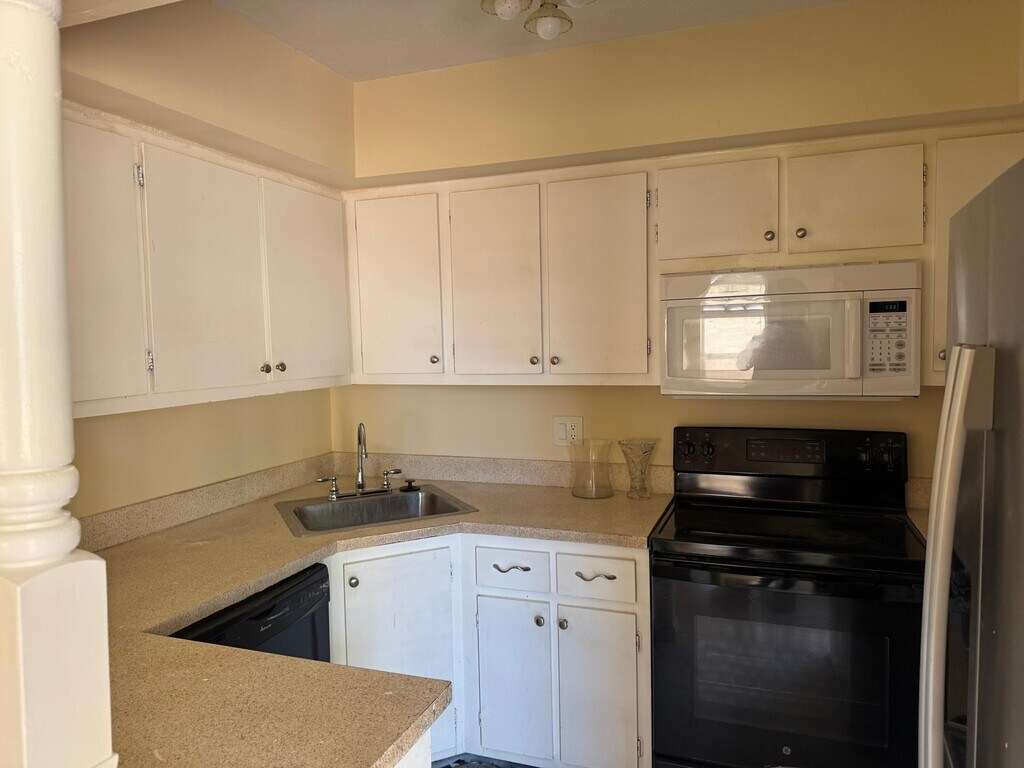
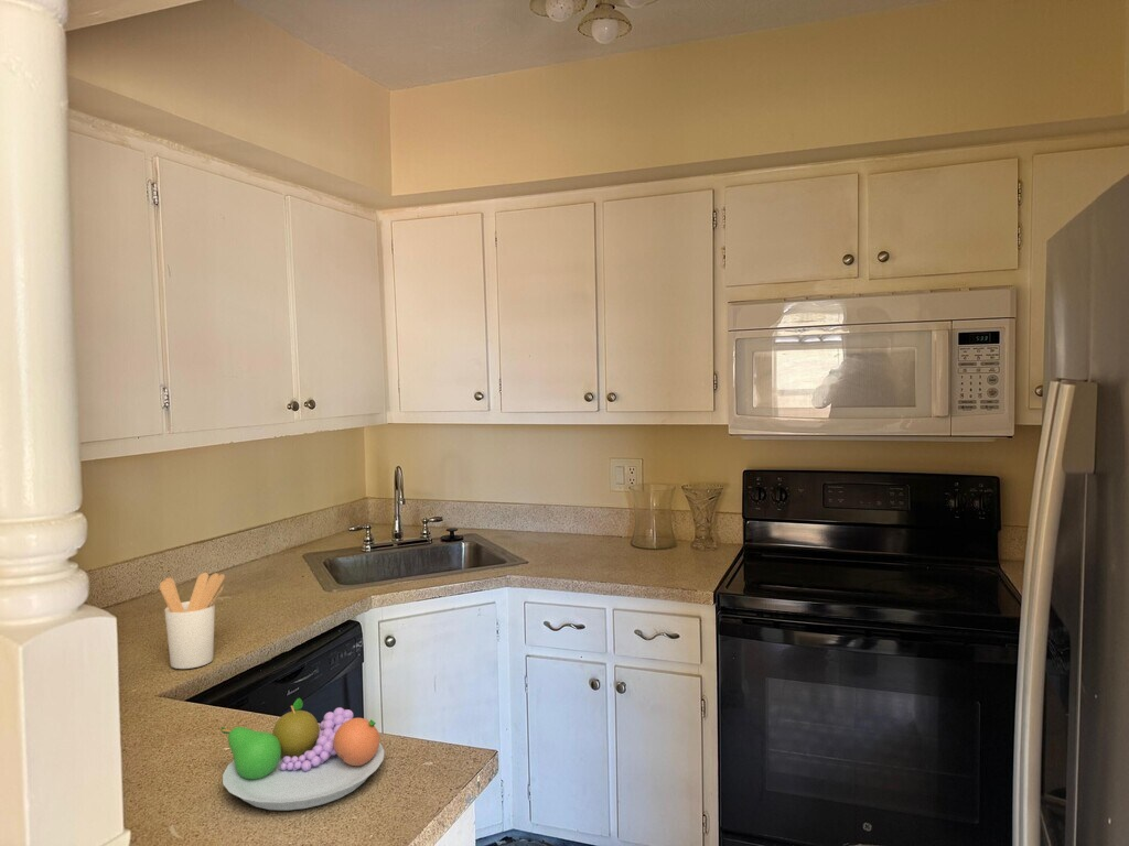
+ utensil holder [159,572,226,670]
+ fruit bowl [219,697,385,812]
